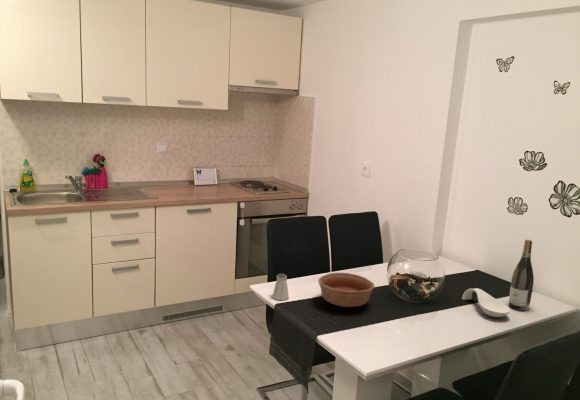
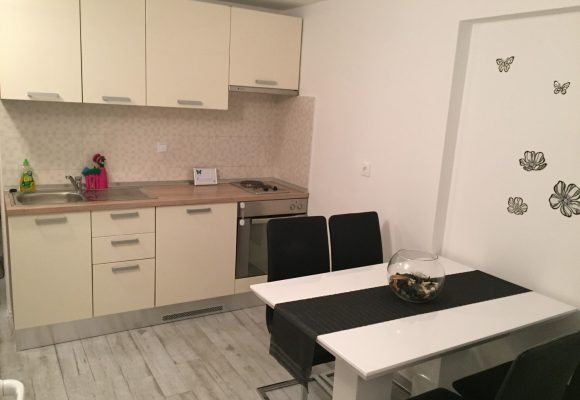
- bowl [317,272,376,308]
- spoon rest [461,287,511,318]
- wine bottle [508,239,535,312]
- saltshaker [271,273,290,301]
